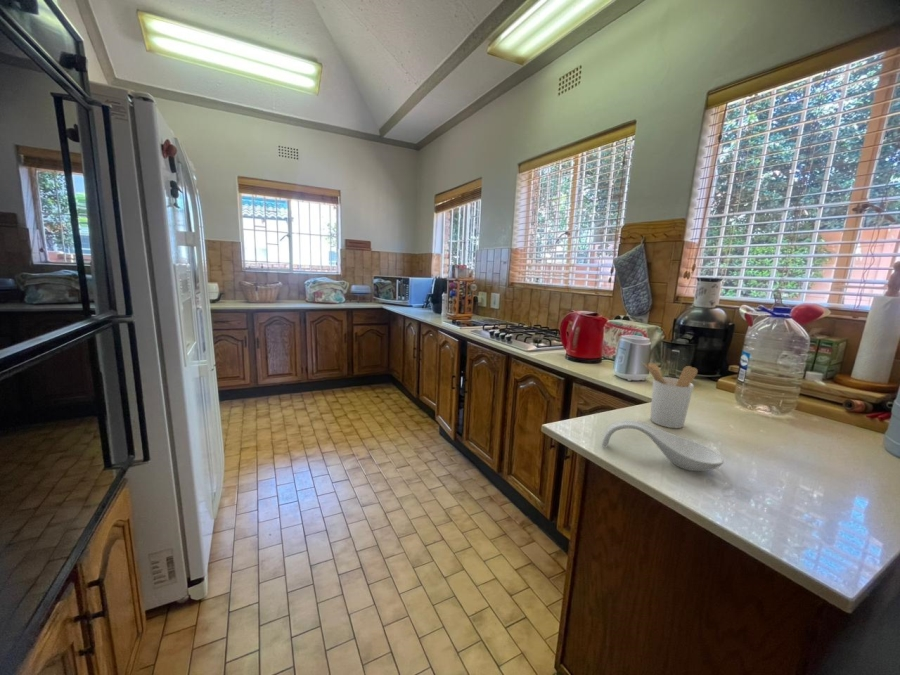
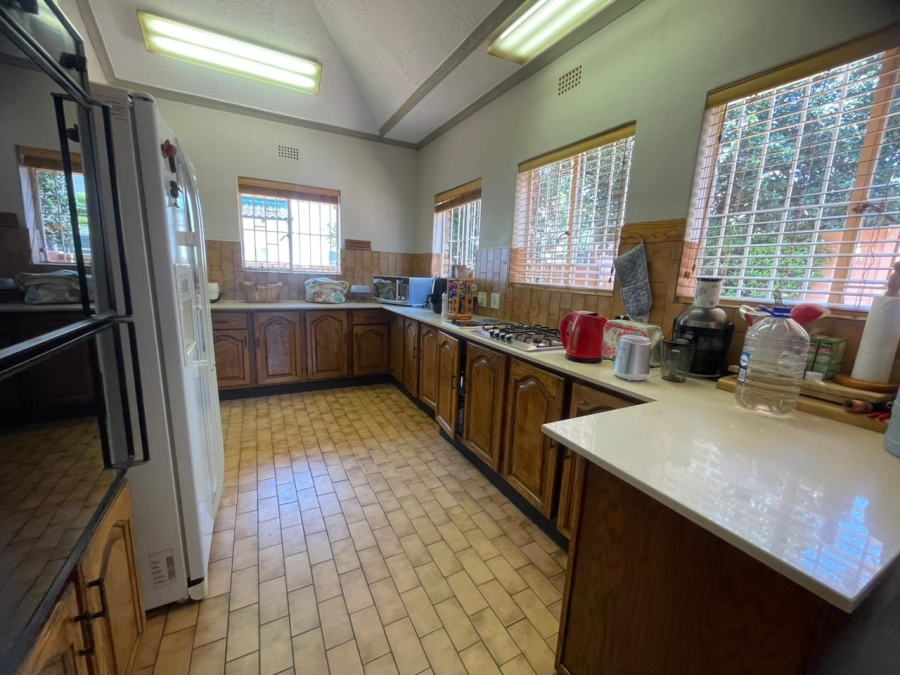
- utensil holder [641,361,699,429]
- spoon rest [601,419,725,472]
